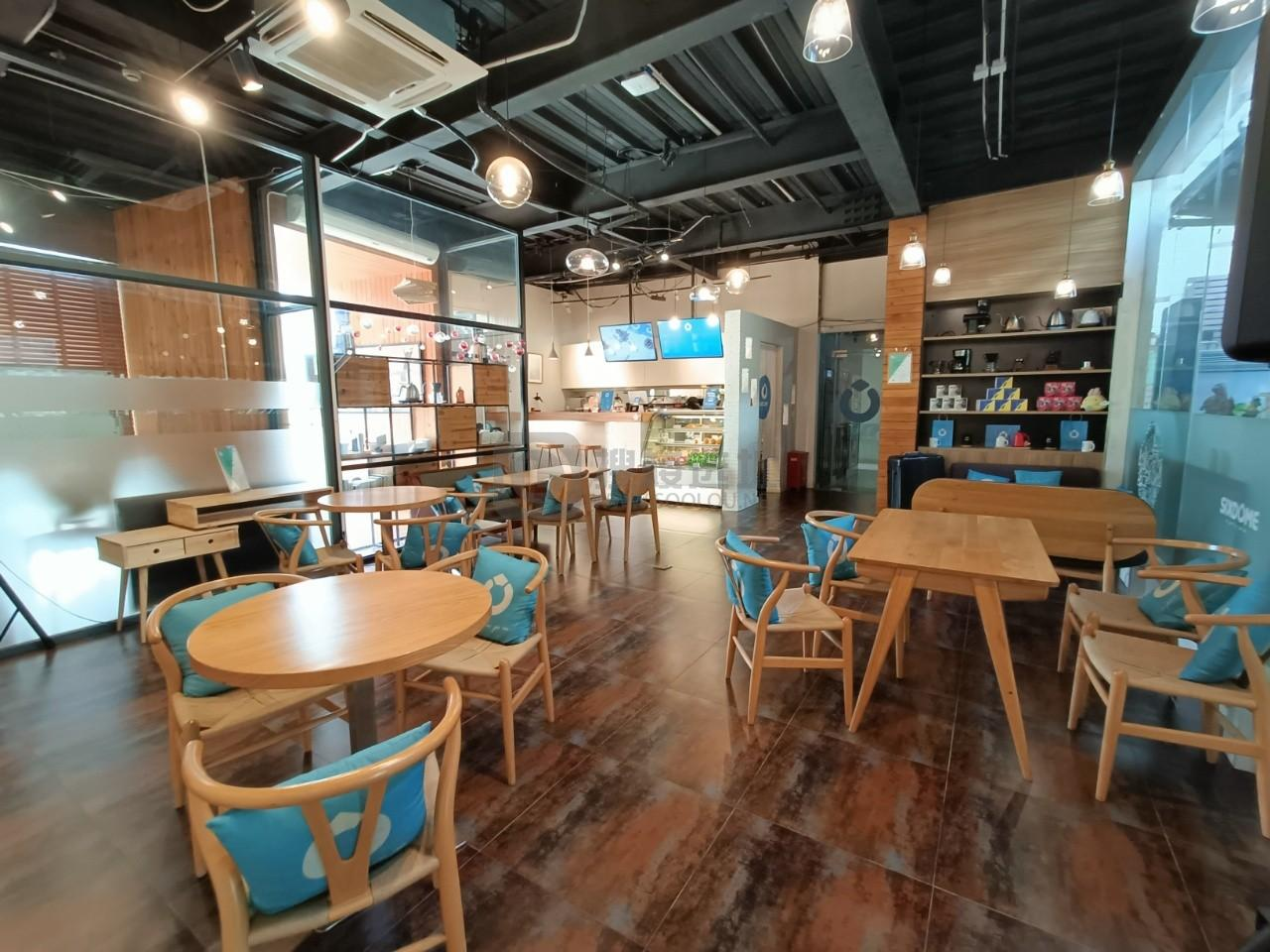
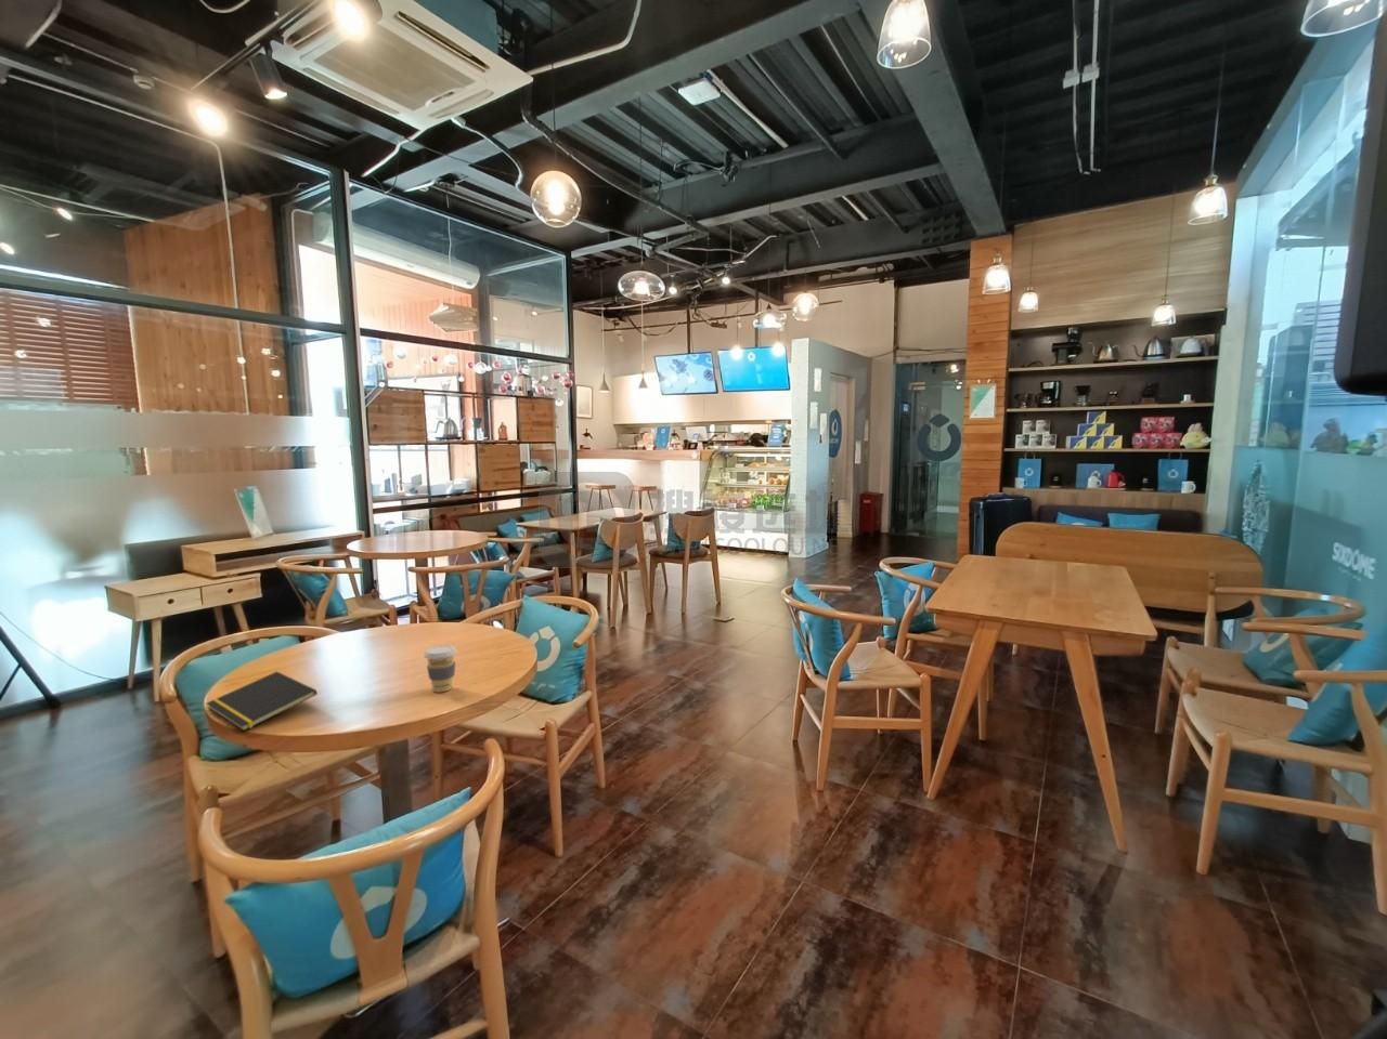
+ coffee cup [423,644,458,694]
+ notepad [206,670,319,731]
